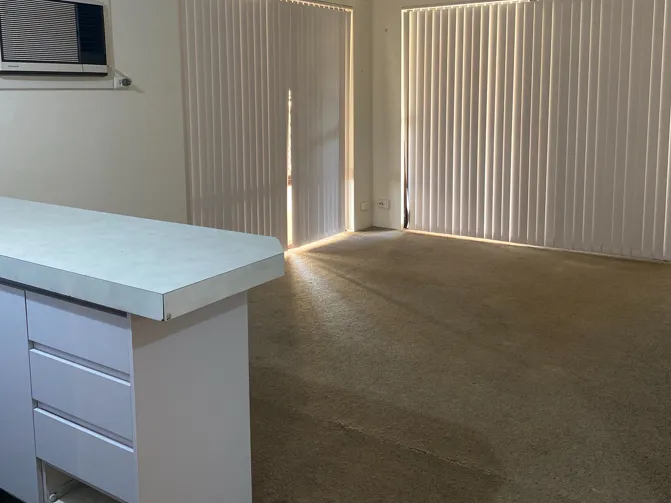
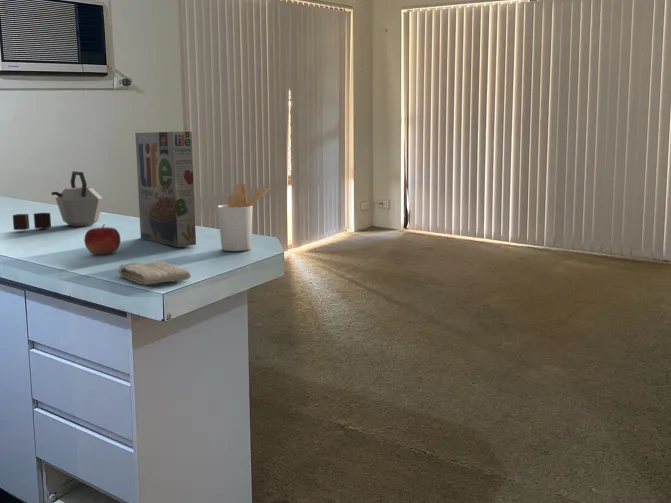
+ kettle [12,170,104,231]
+ washcloth [117,260,192,286]
+ fruit [83,223,121,255]
+ utensil holder [217,182,272,252]
+ cereal box [134,131,197,248]
